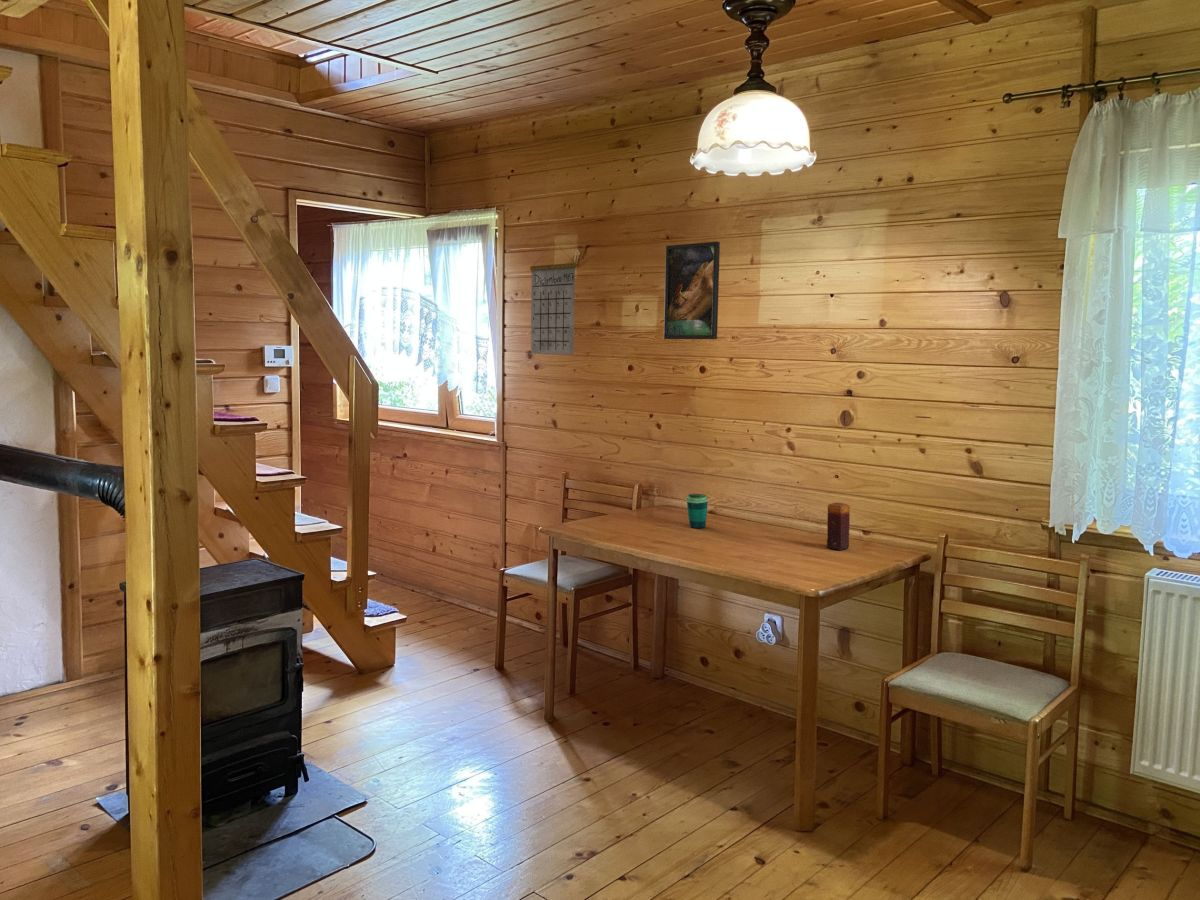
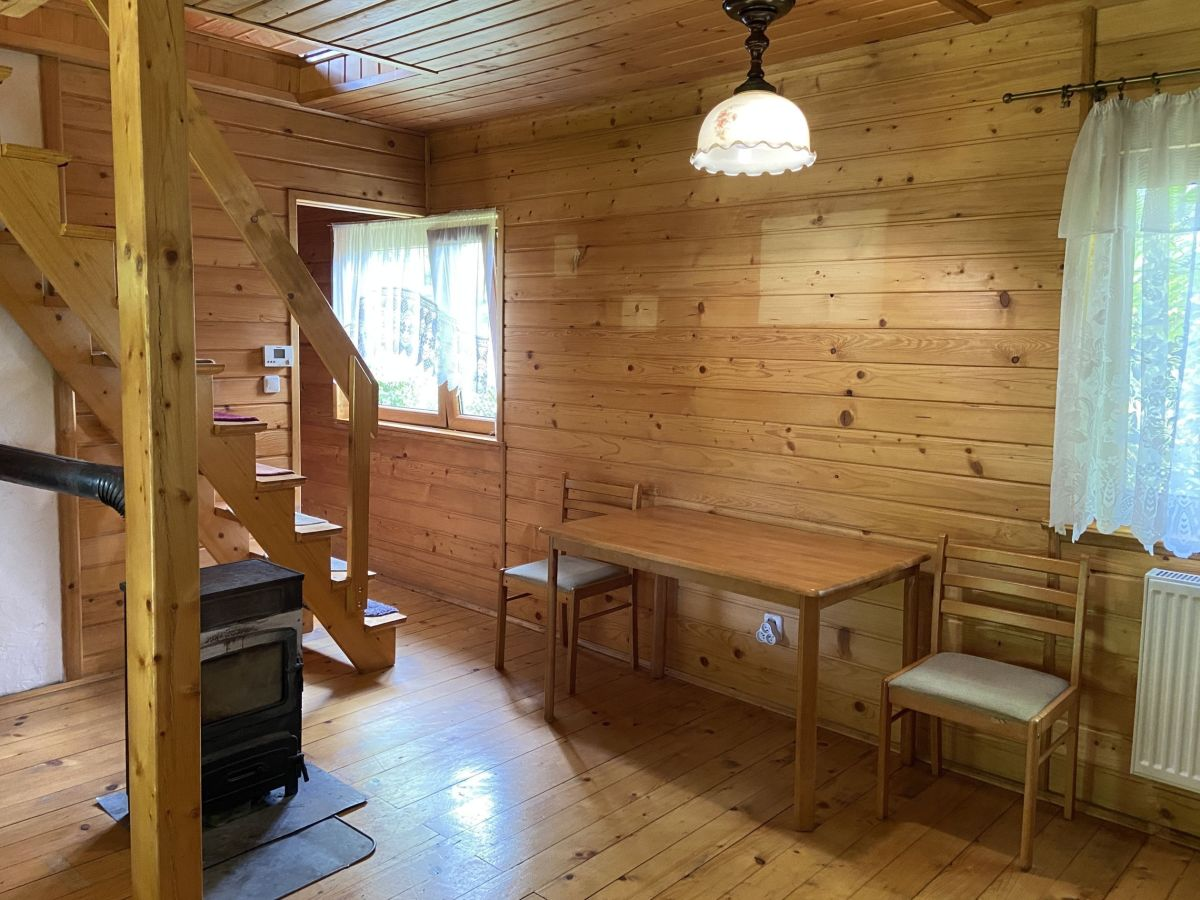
- candle [826,501,851,551]
- calendar [529,247,578,355]
- cup [685,493,709,529]
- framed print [663,240,721,340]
